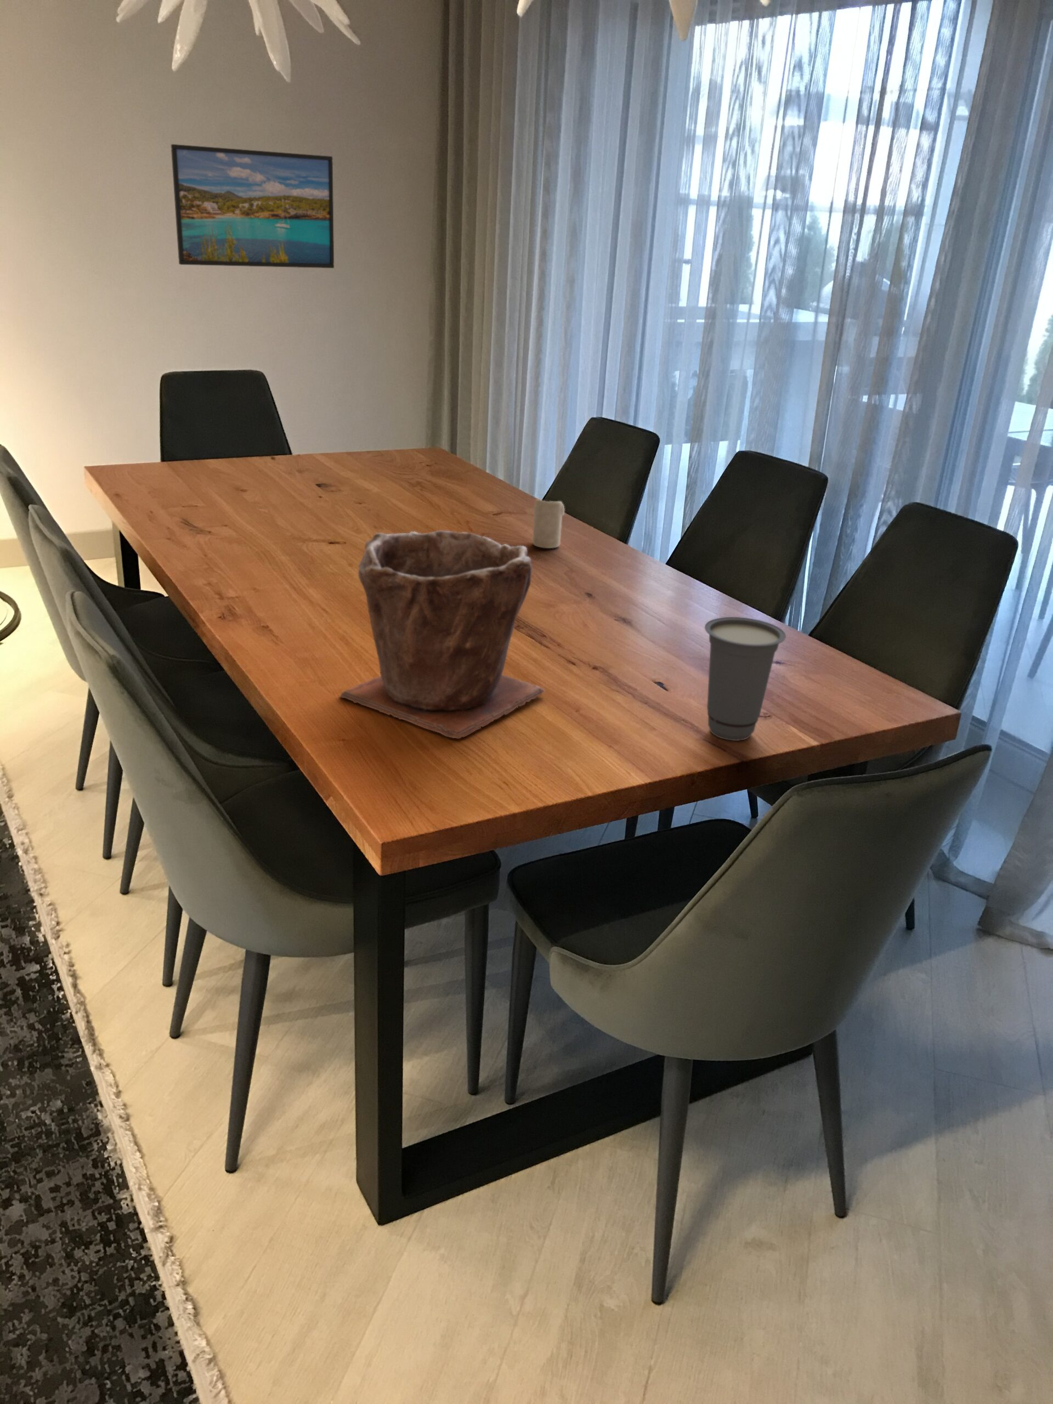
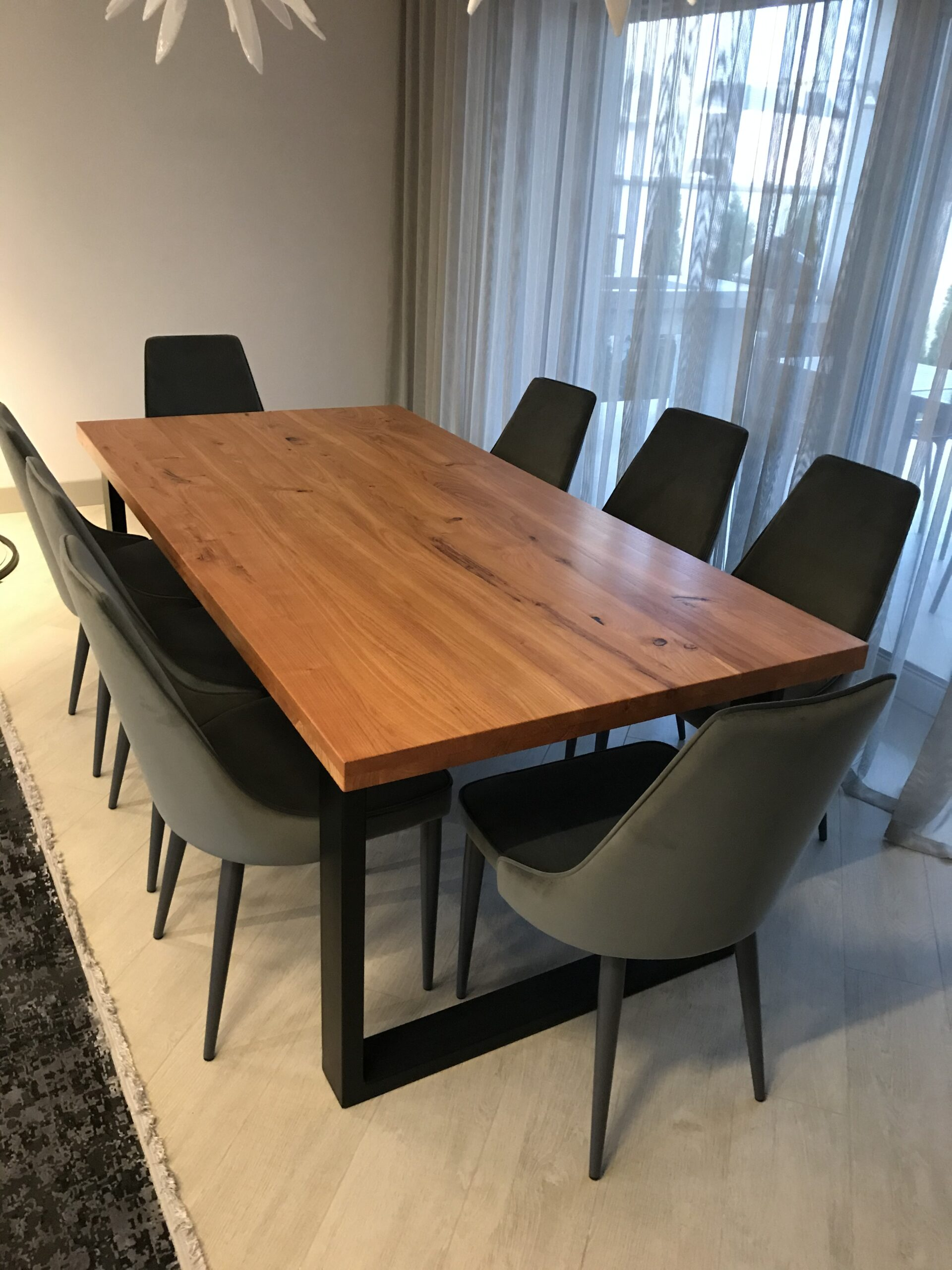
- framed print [170,144,334,269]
- cup [705,617,786,742]
- plant pot [340,530,545,740]
- candle [532,499,565,549]
